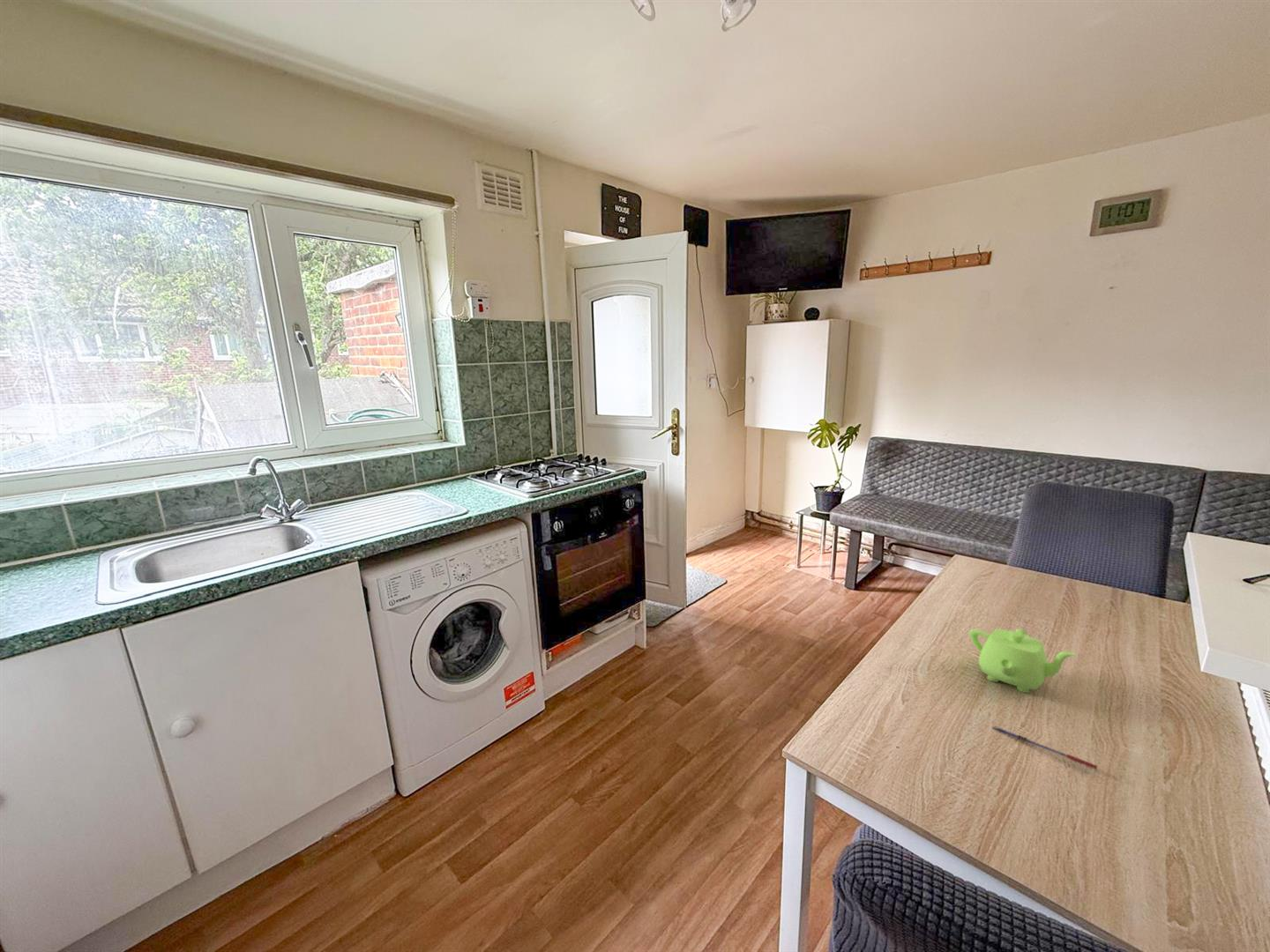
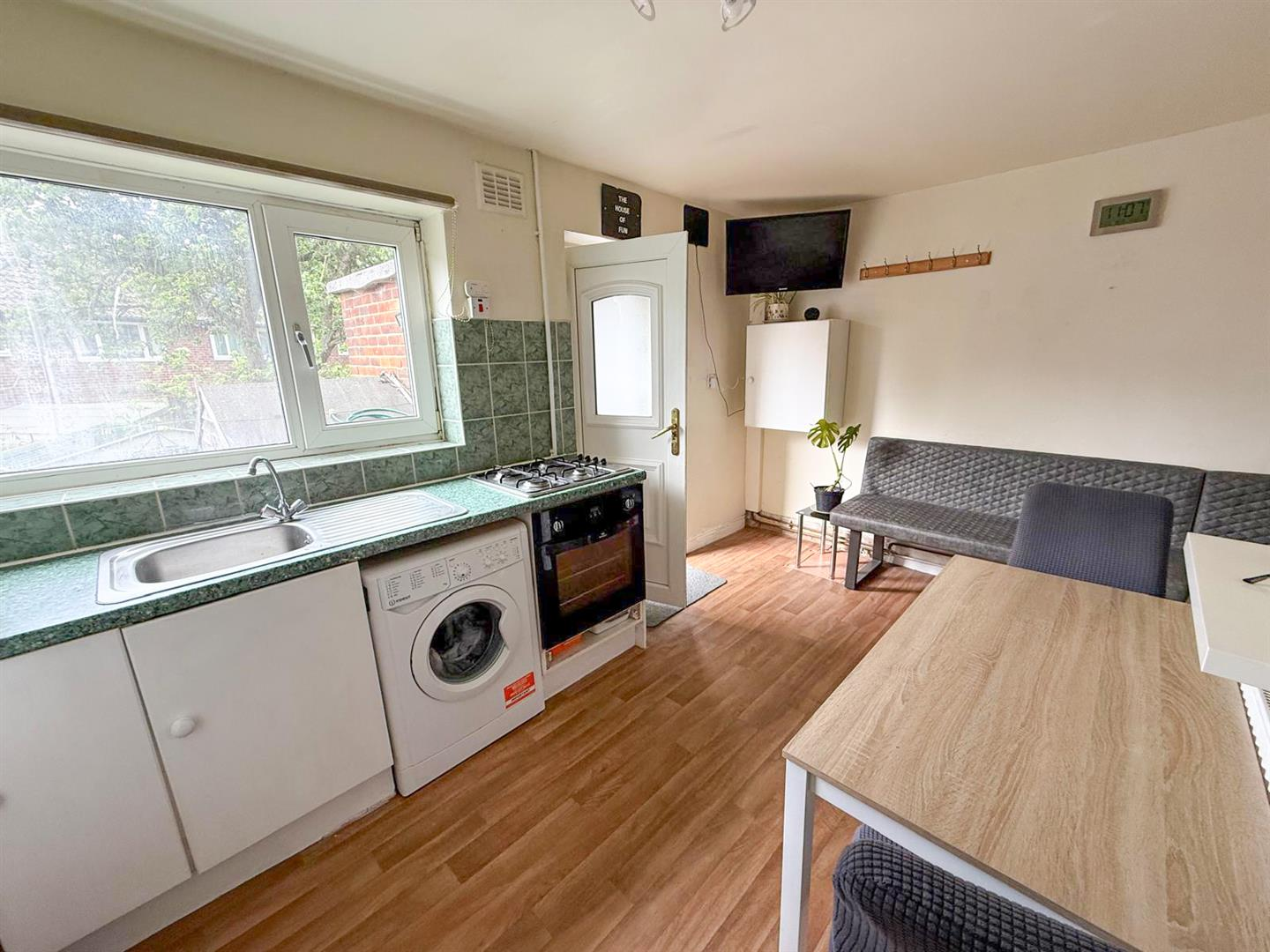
- pen [992,725,1098,770]
- teapot [968,628,1078,694]
